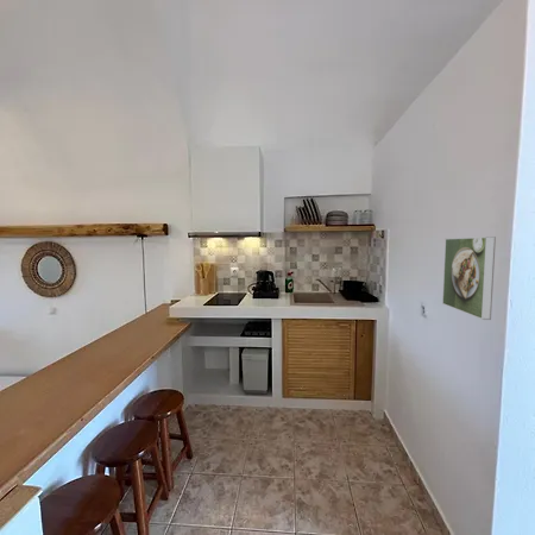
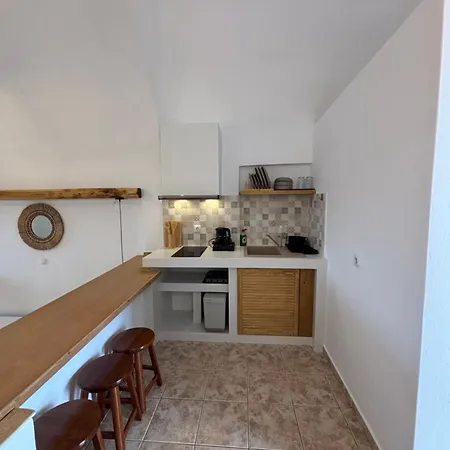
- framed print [441,235,497,321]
